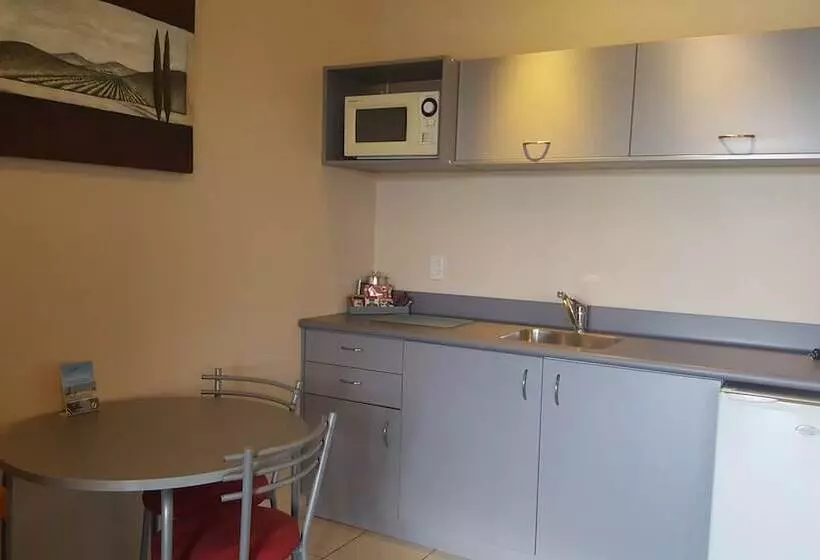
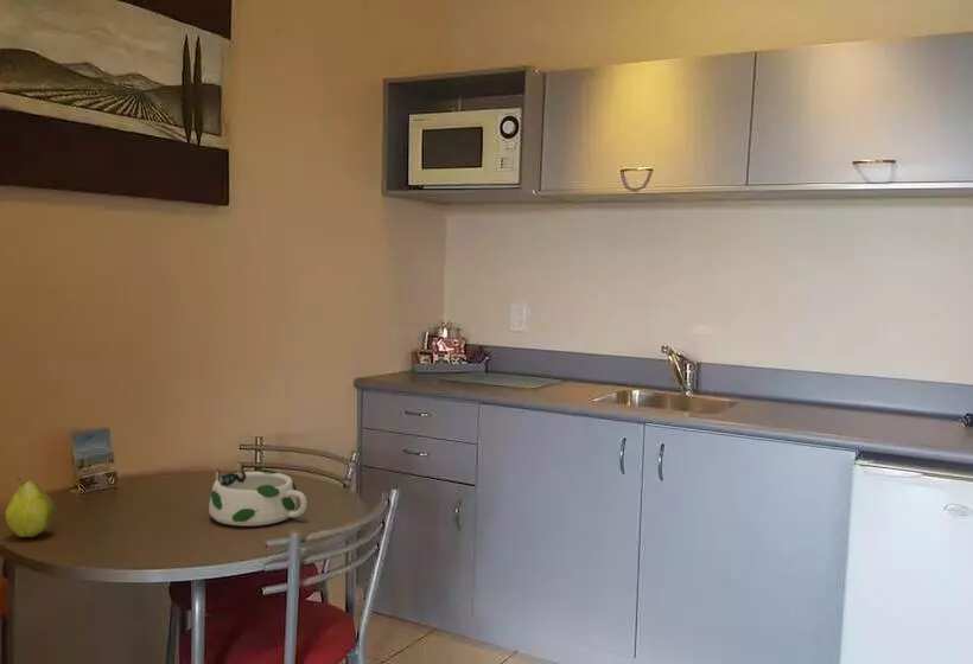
+ bowl [208,462,309,528]
+ fruit [4,477,56,538]
